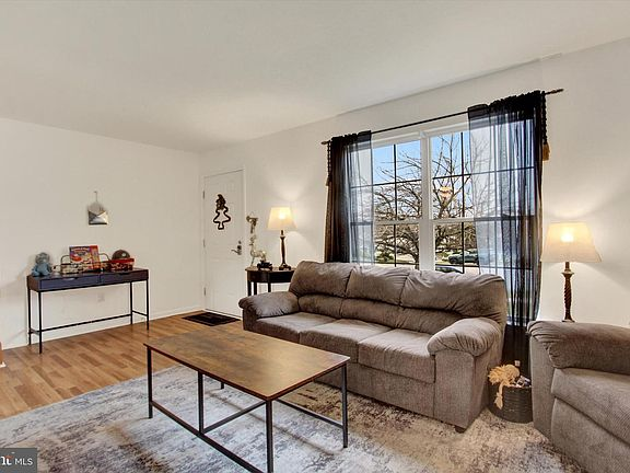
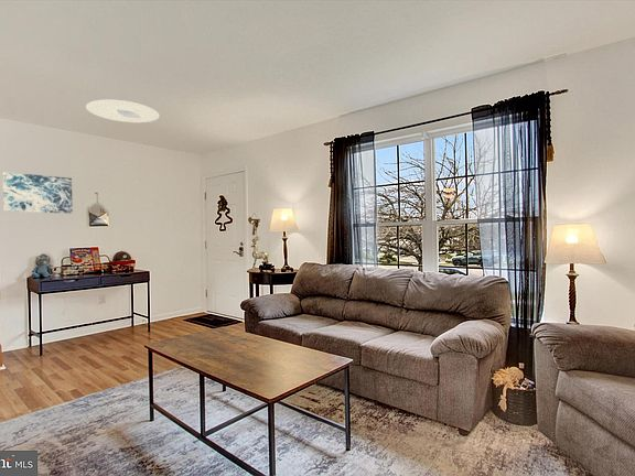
+ ceiling light [85,99,161,123]
+ wall art [2,171,74,215]
